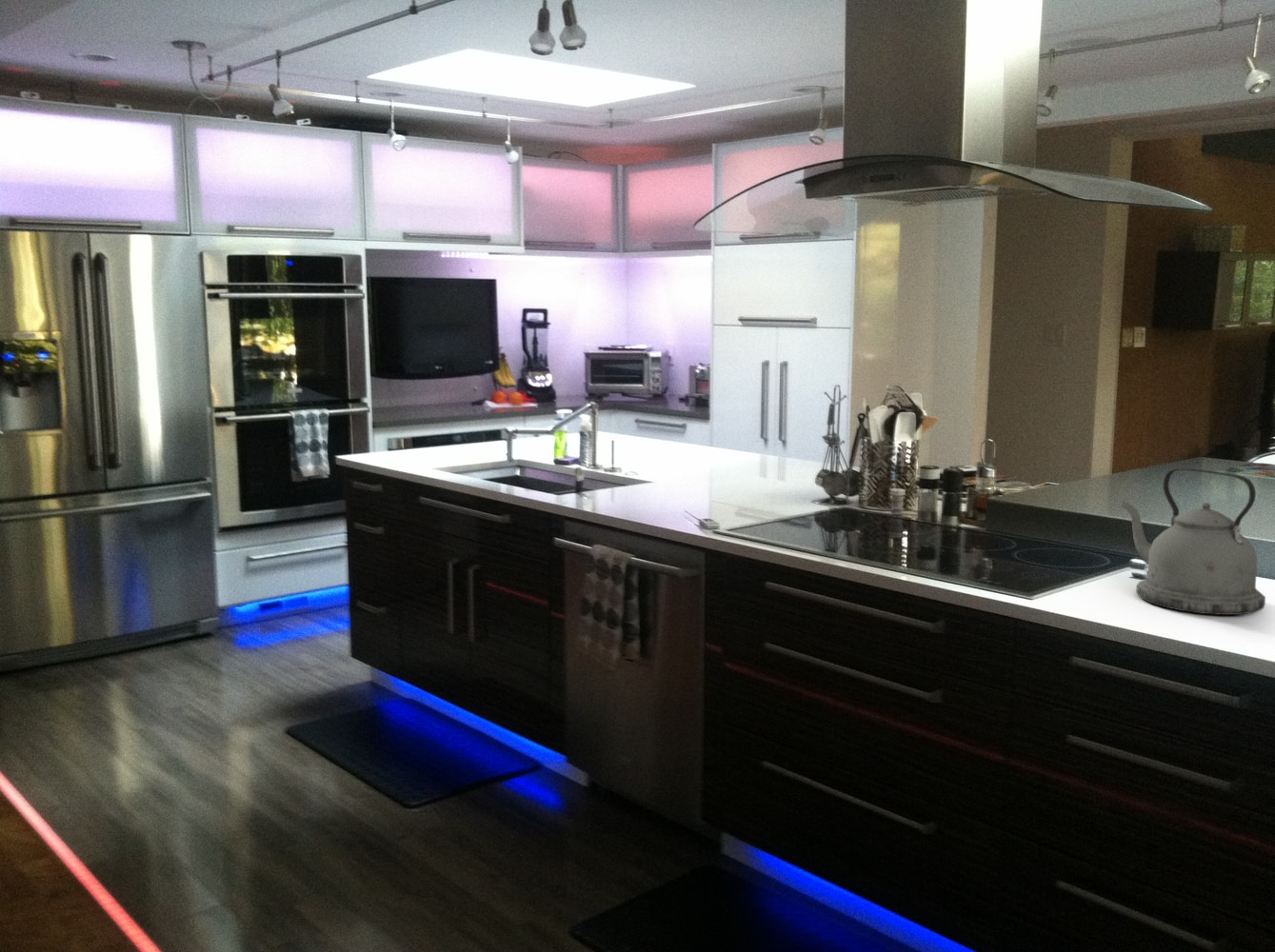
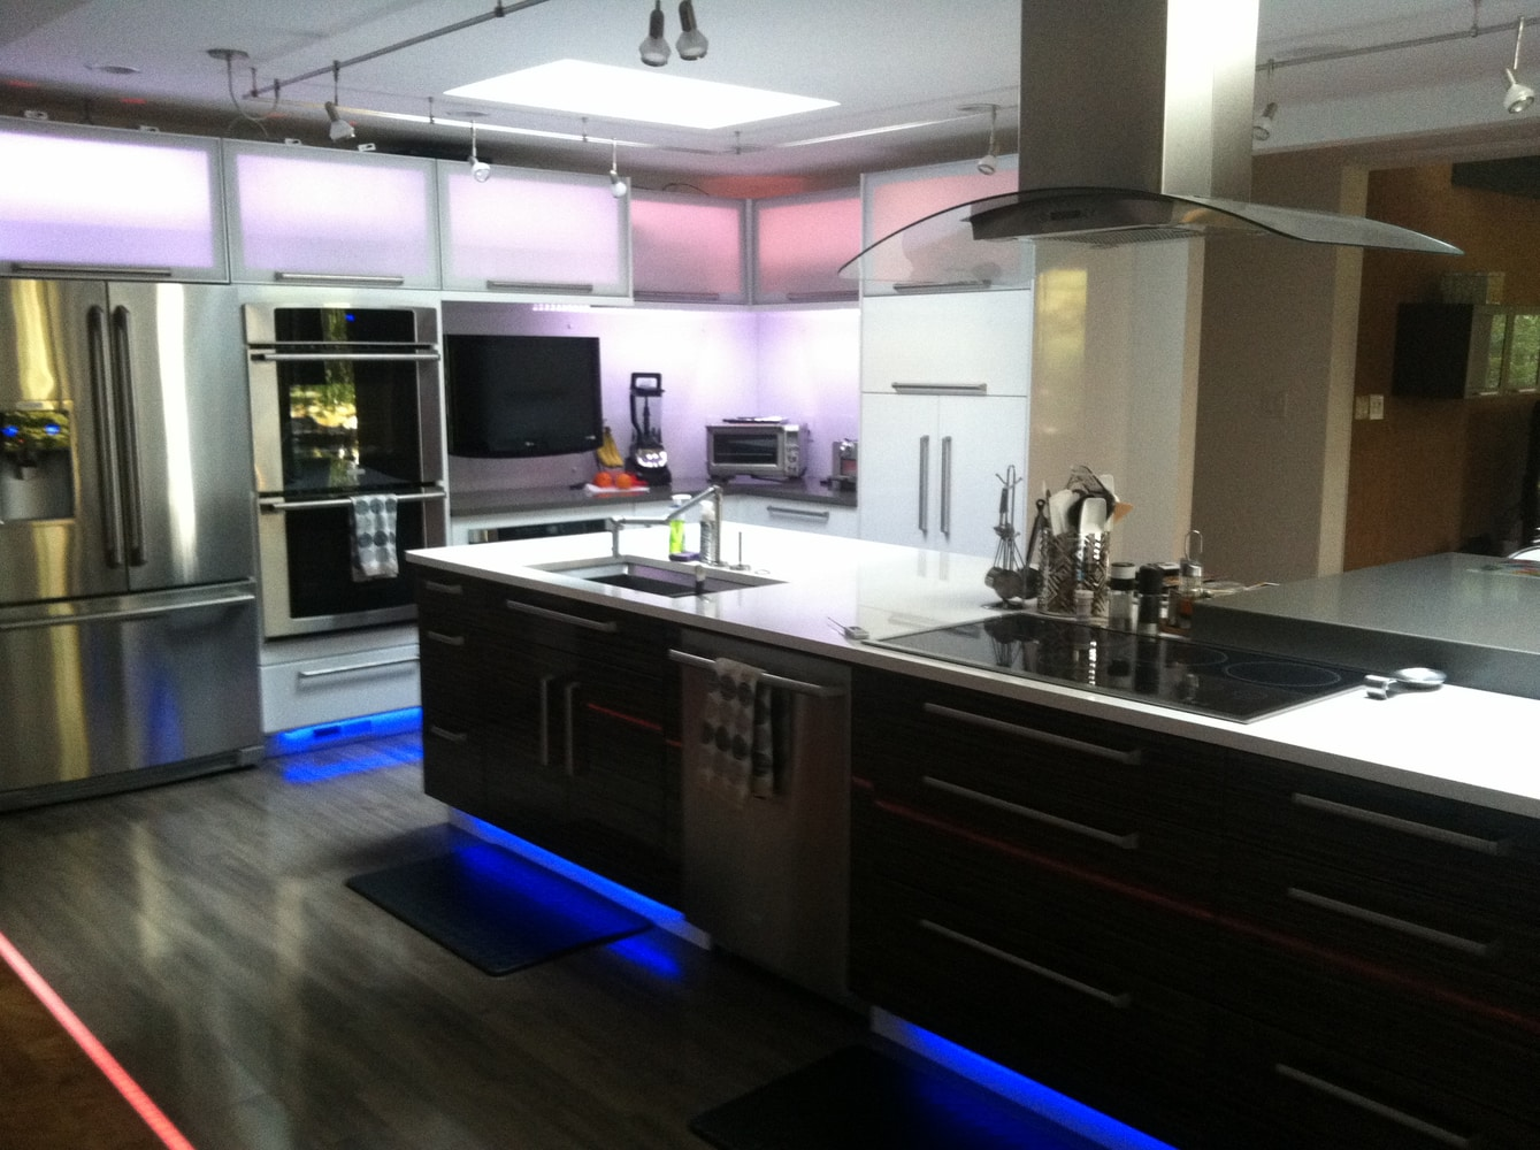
- kettle [1120,467,1266,616]
